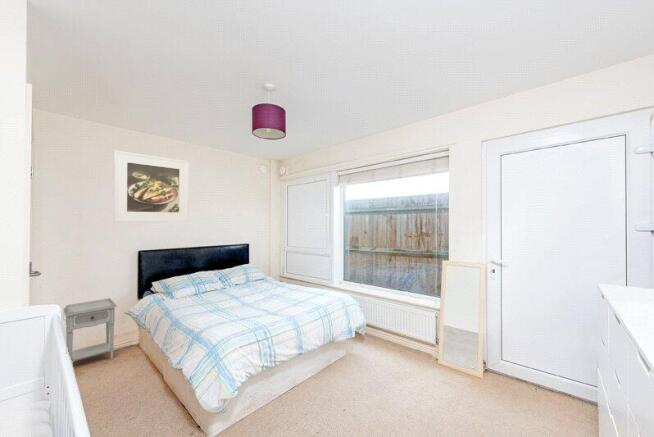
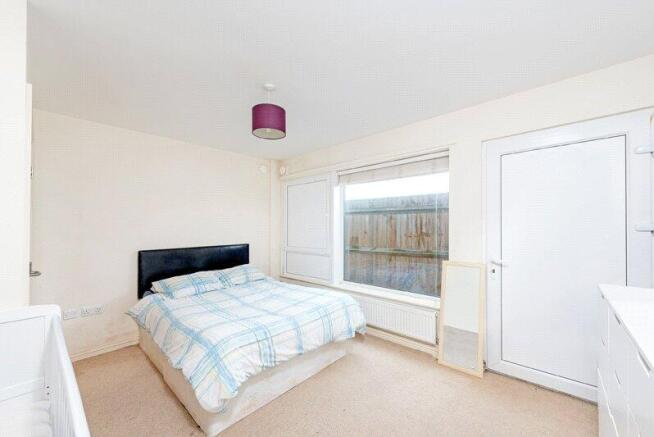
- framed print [113,149,190,223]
- nightstand [62,297,118,362]
